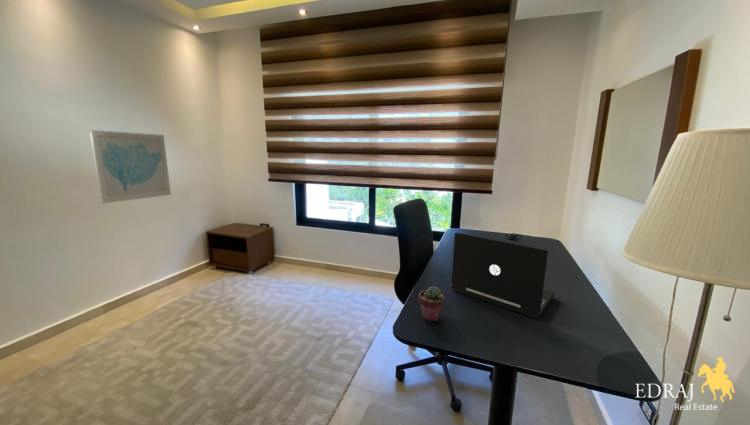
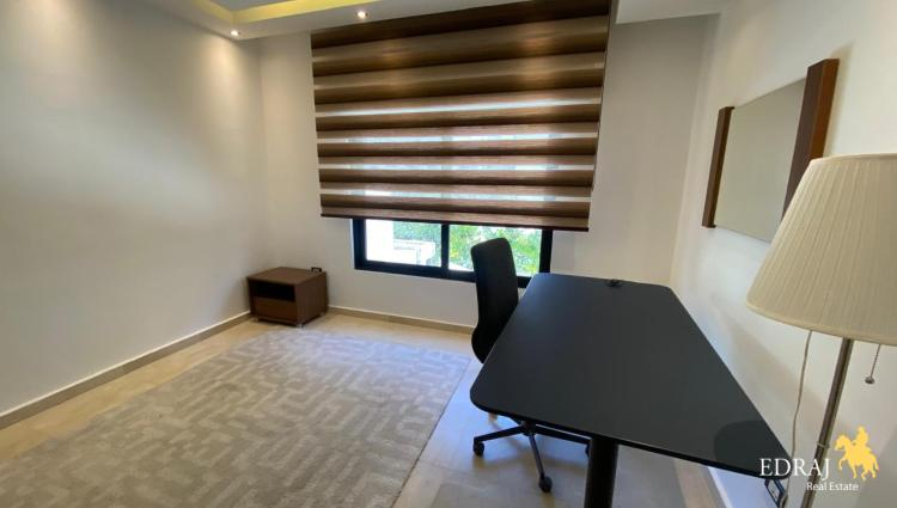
- potted succulent [418,285,445,322]
- laptop [451,232,556,319]
- wall art [89,129,172,204]
